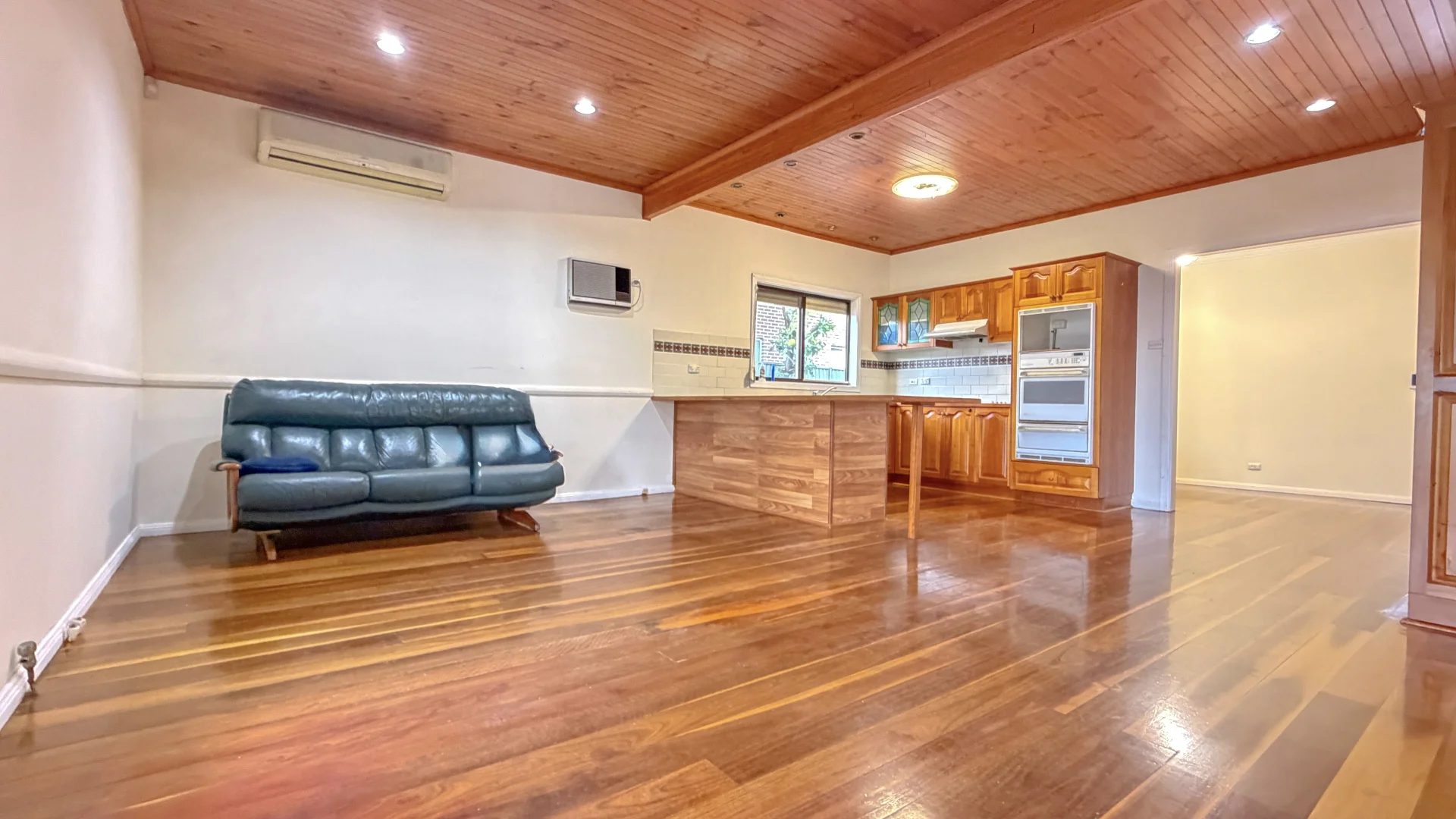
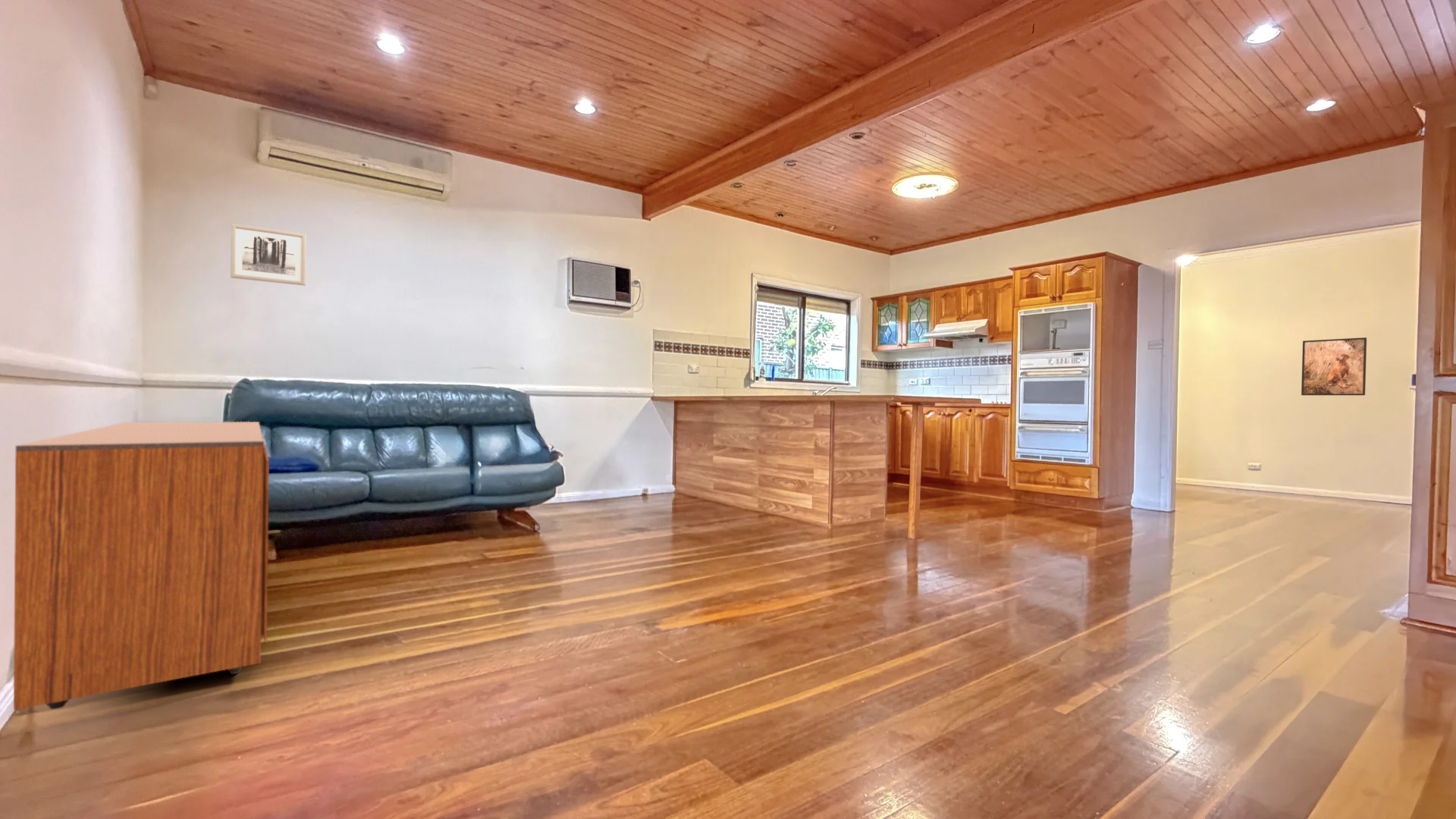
+ sideboard [13,421,270,711]
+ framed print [1301,337,1367,396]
+ wall art [230,223,307,287]
